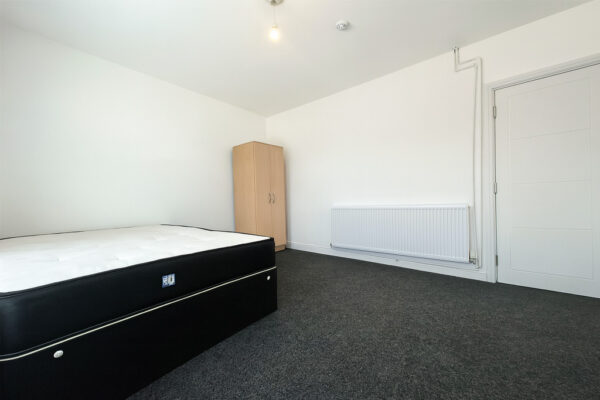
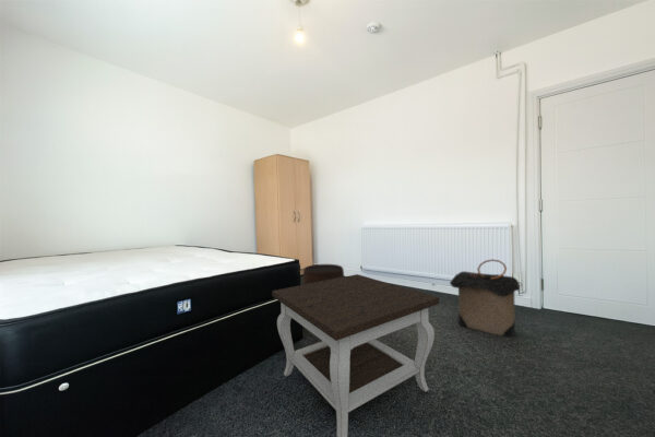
+ stool [301,263,345,285]
+ laundry hamper [449,258,522,338]
+ side table [271,273,440,437]
